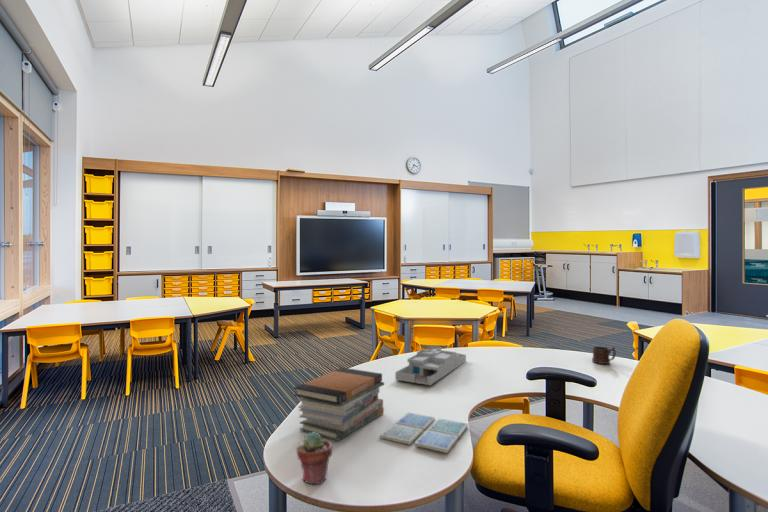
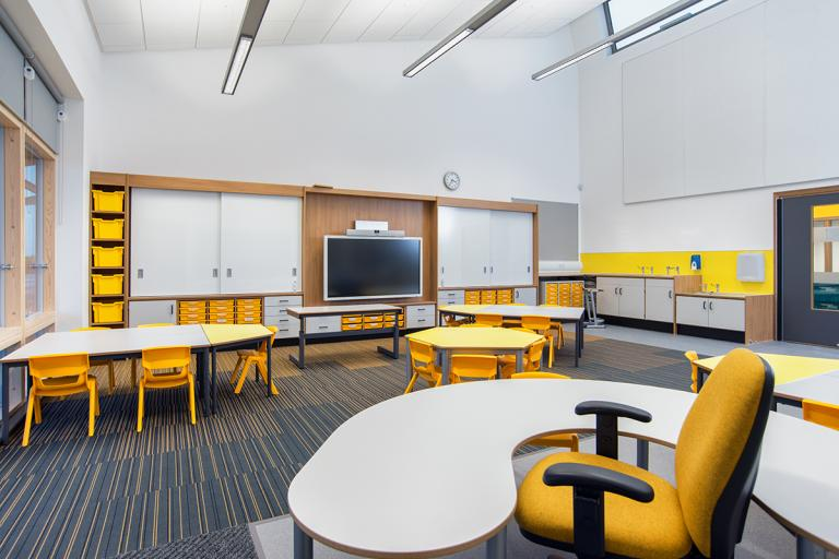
- desk organizer [394,345,467,386]
- mug [591,345,617,365]
- drink coaster [379,411,469,454]
- book stack [293,367,385,442]
- potted succulent [296,432,333,485]
